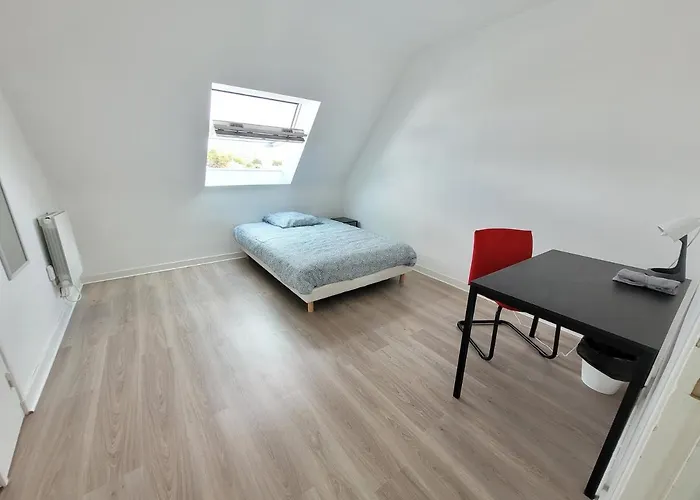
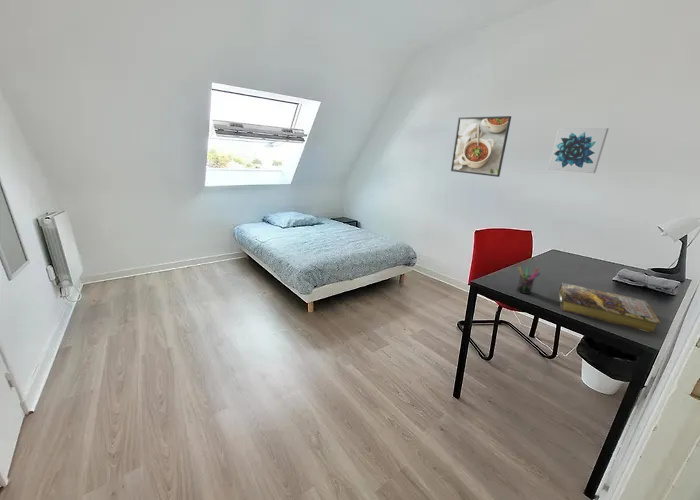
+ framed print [450,115,512,178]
+ pen holder [516,266,541,295]
+ wall art [547,127,610,174]
+ book [558,282,661,334]
